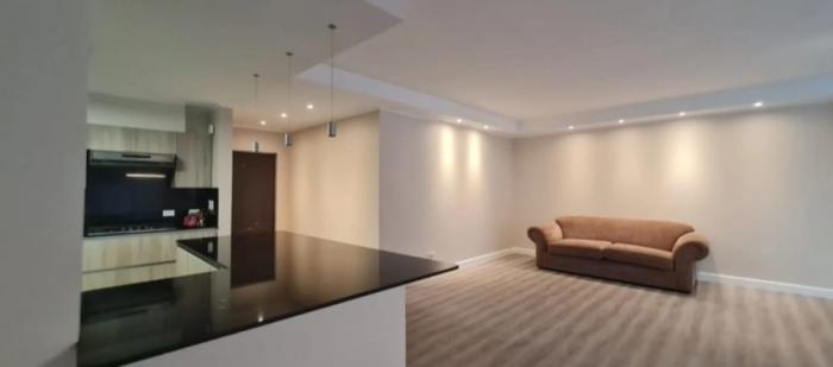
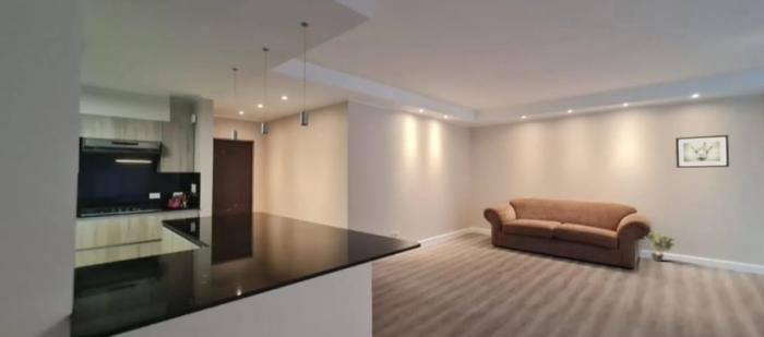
+ potted plant [645,231,676,263]
+ wall art [675,134,730,169]
